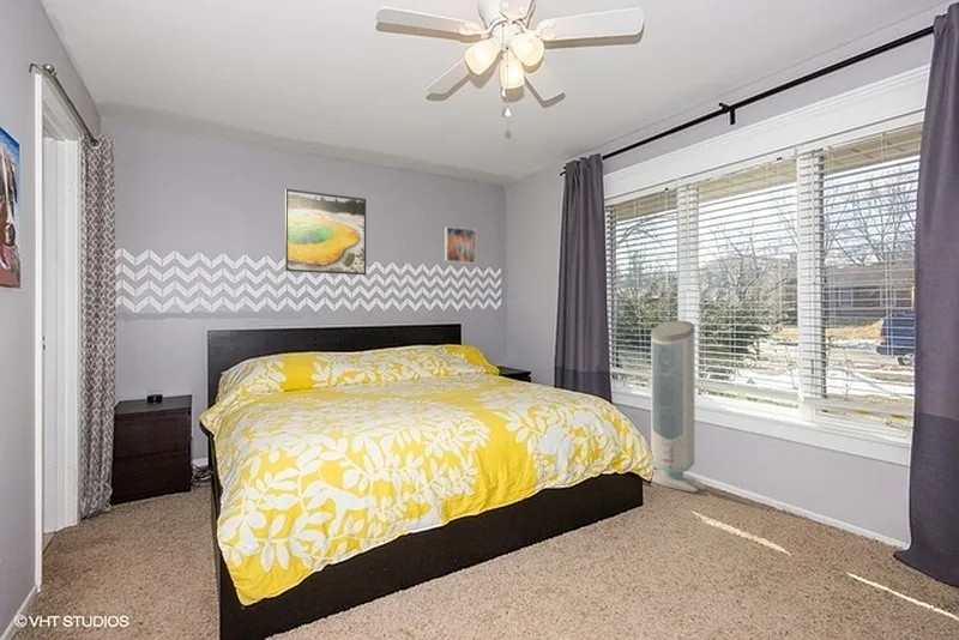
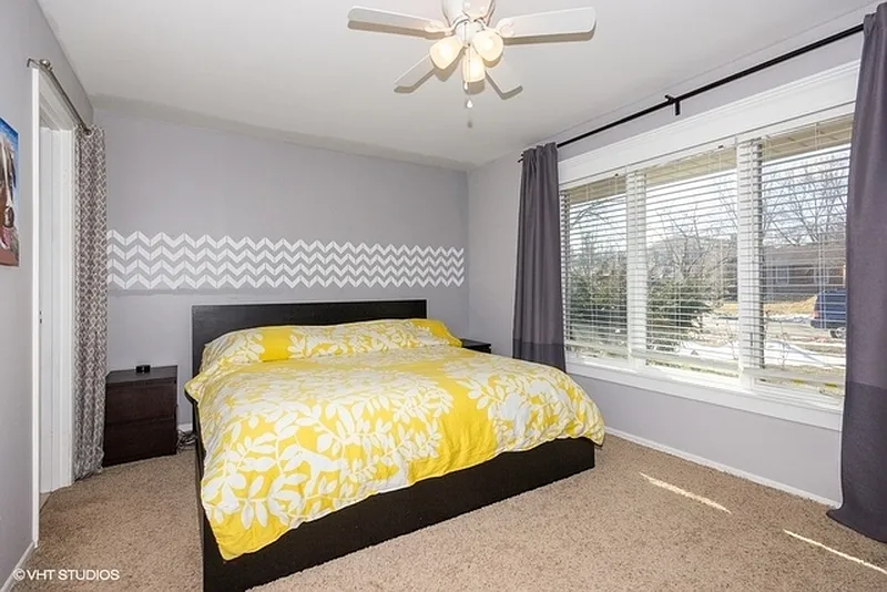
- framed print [284,188,367,276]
- air purifier [650,320,707,494]
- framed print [444,225,477,265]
